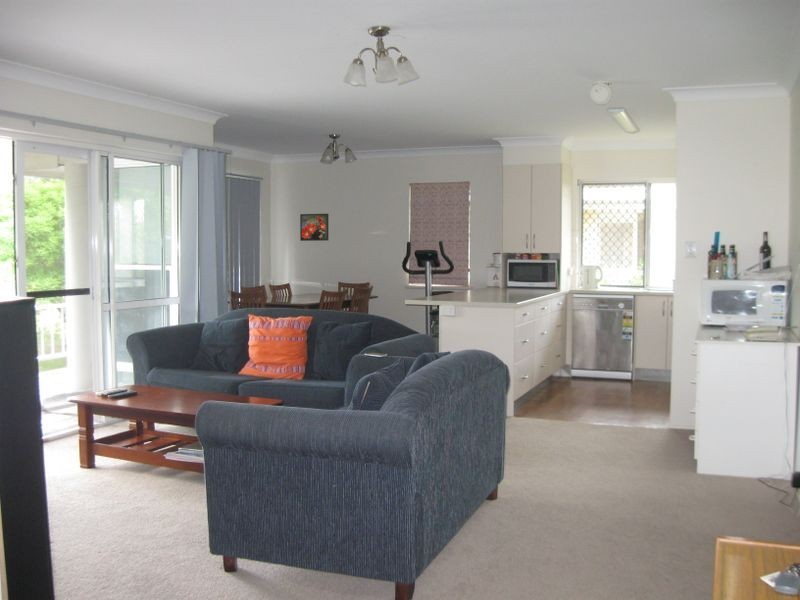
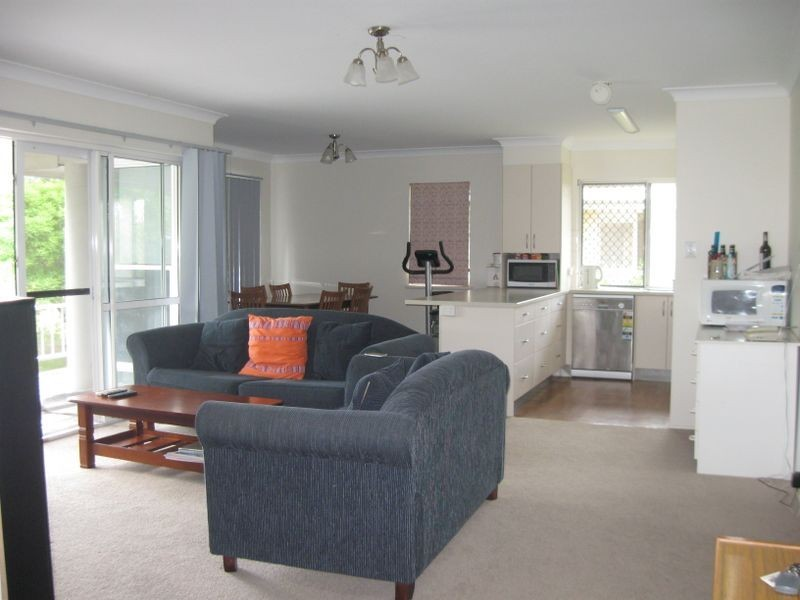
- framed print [299,213,329,242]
